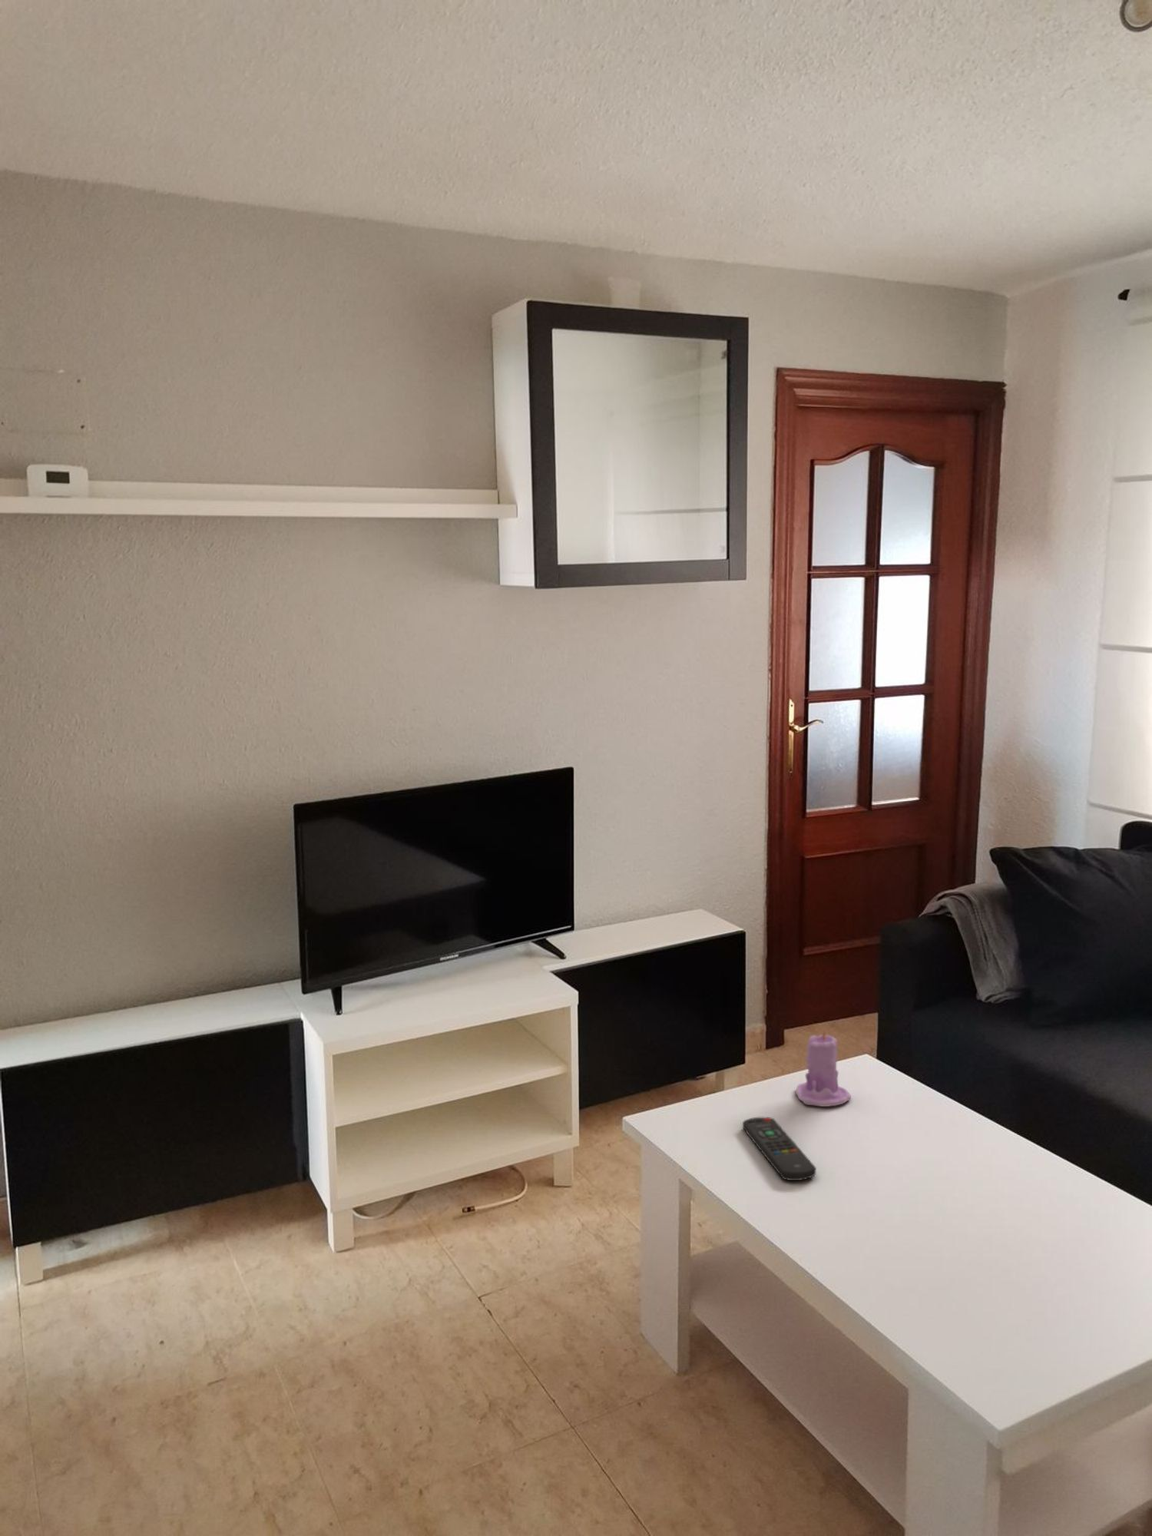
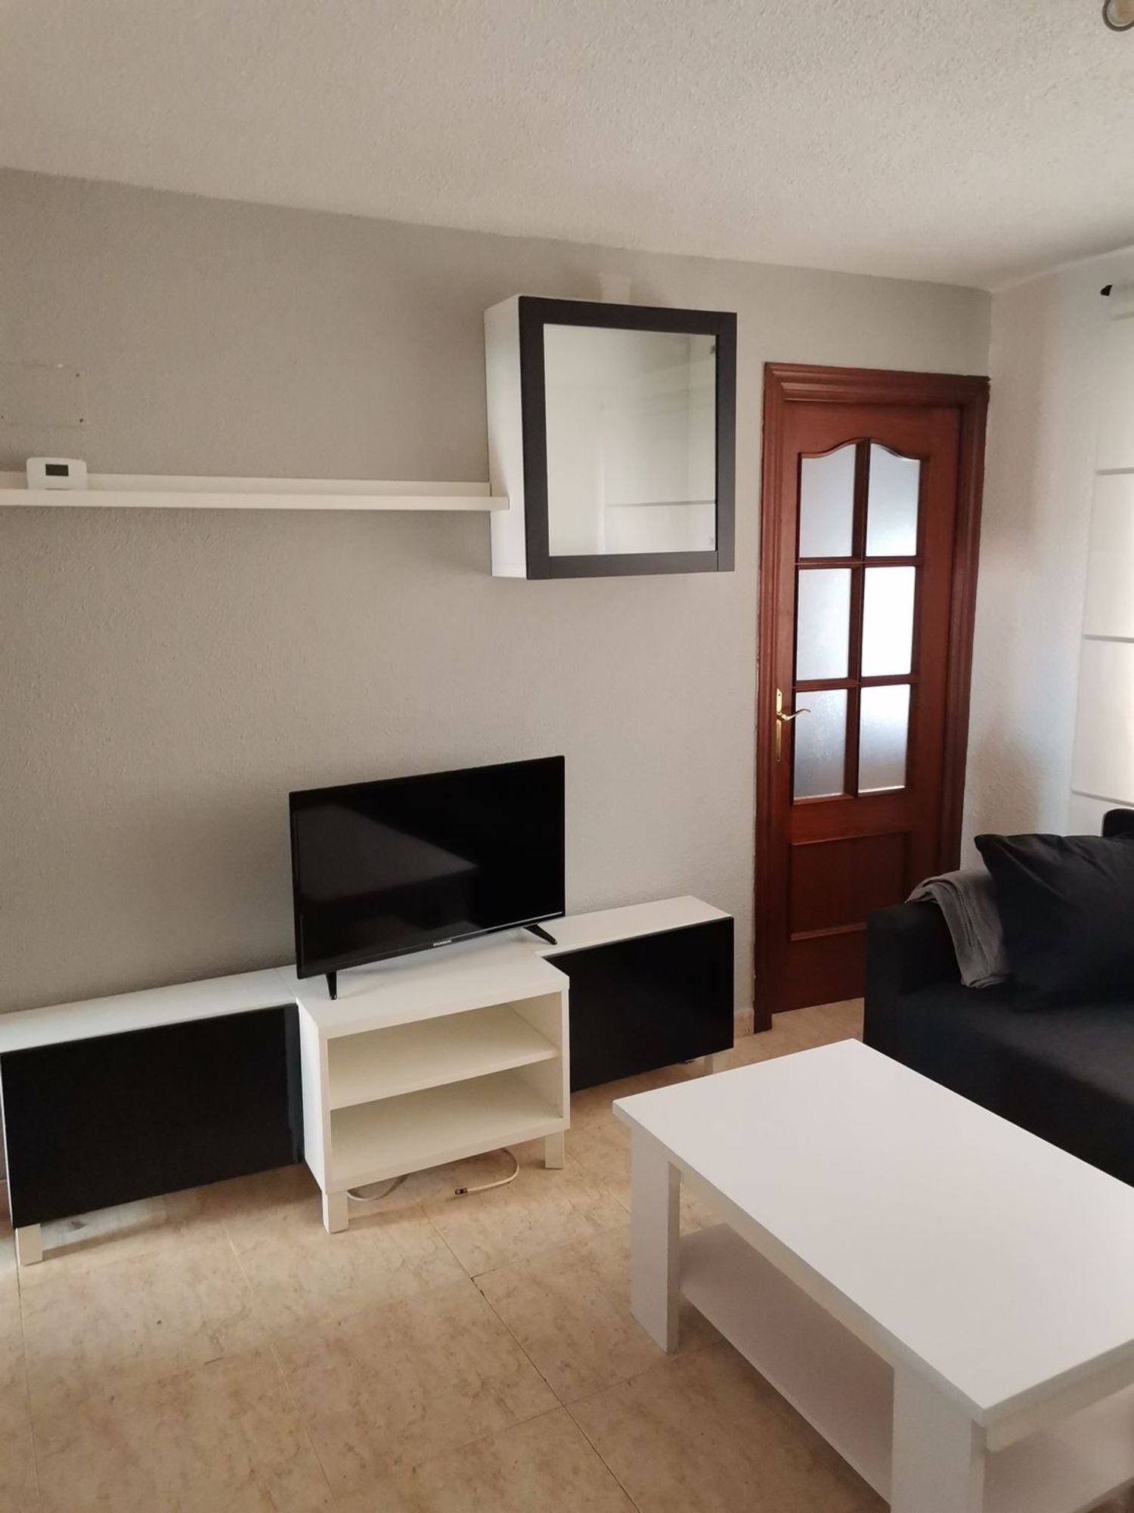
- remote control [742,1116,817,1182]
- candle [795,1027,852,1108]
